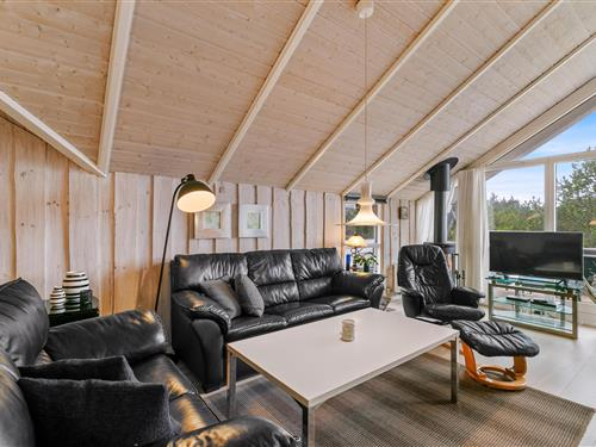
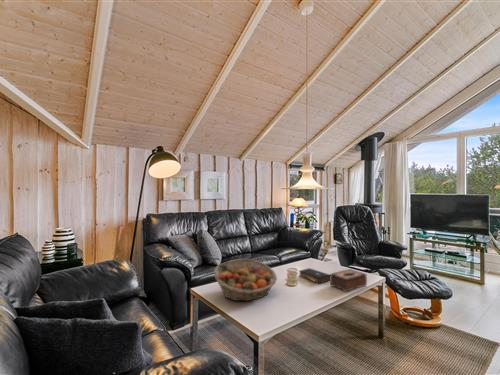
+ tissue box [329,268,368,293]
+ fruit basket [213,258,278,302]
+ book [298,267,331,285]
